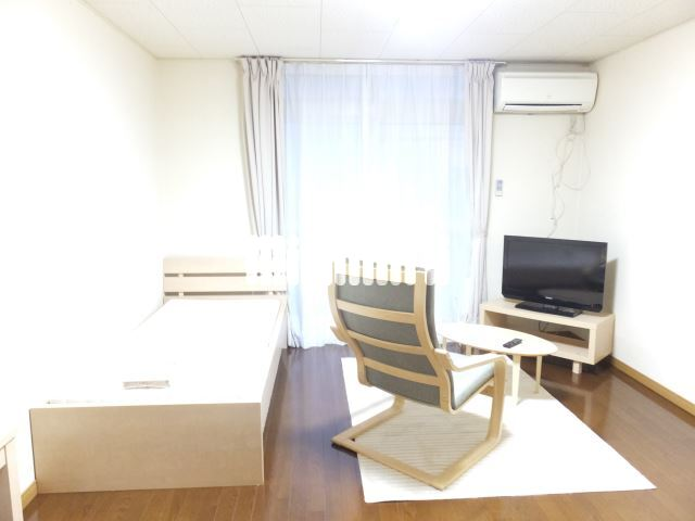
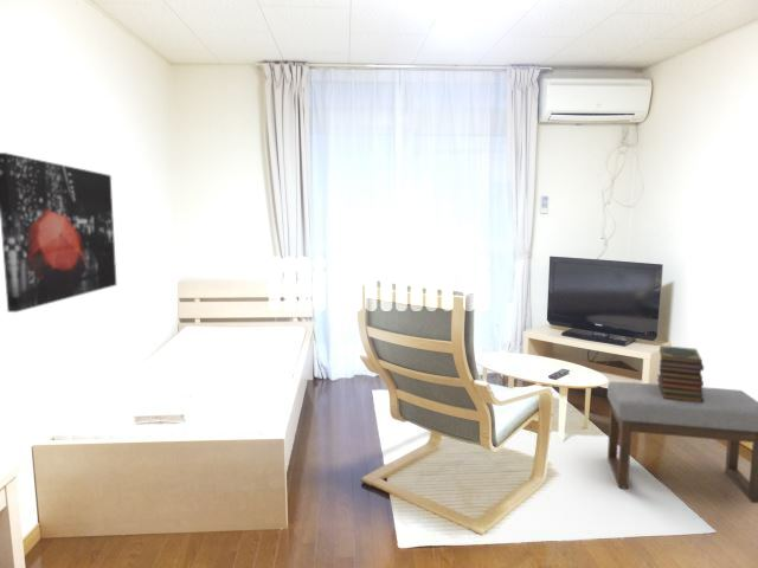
+ book stack [656,344,705,404]
+ ottoman [606,381,758,504]
+ wall art [0,151,117,314]
